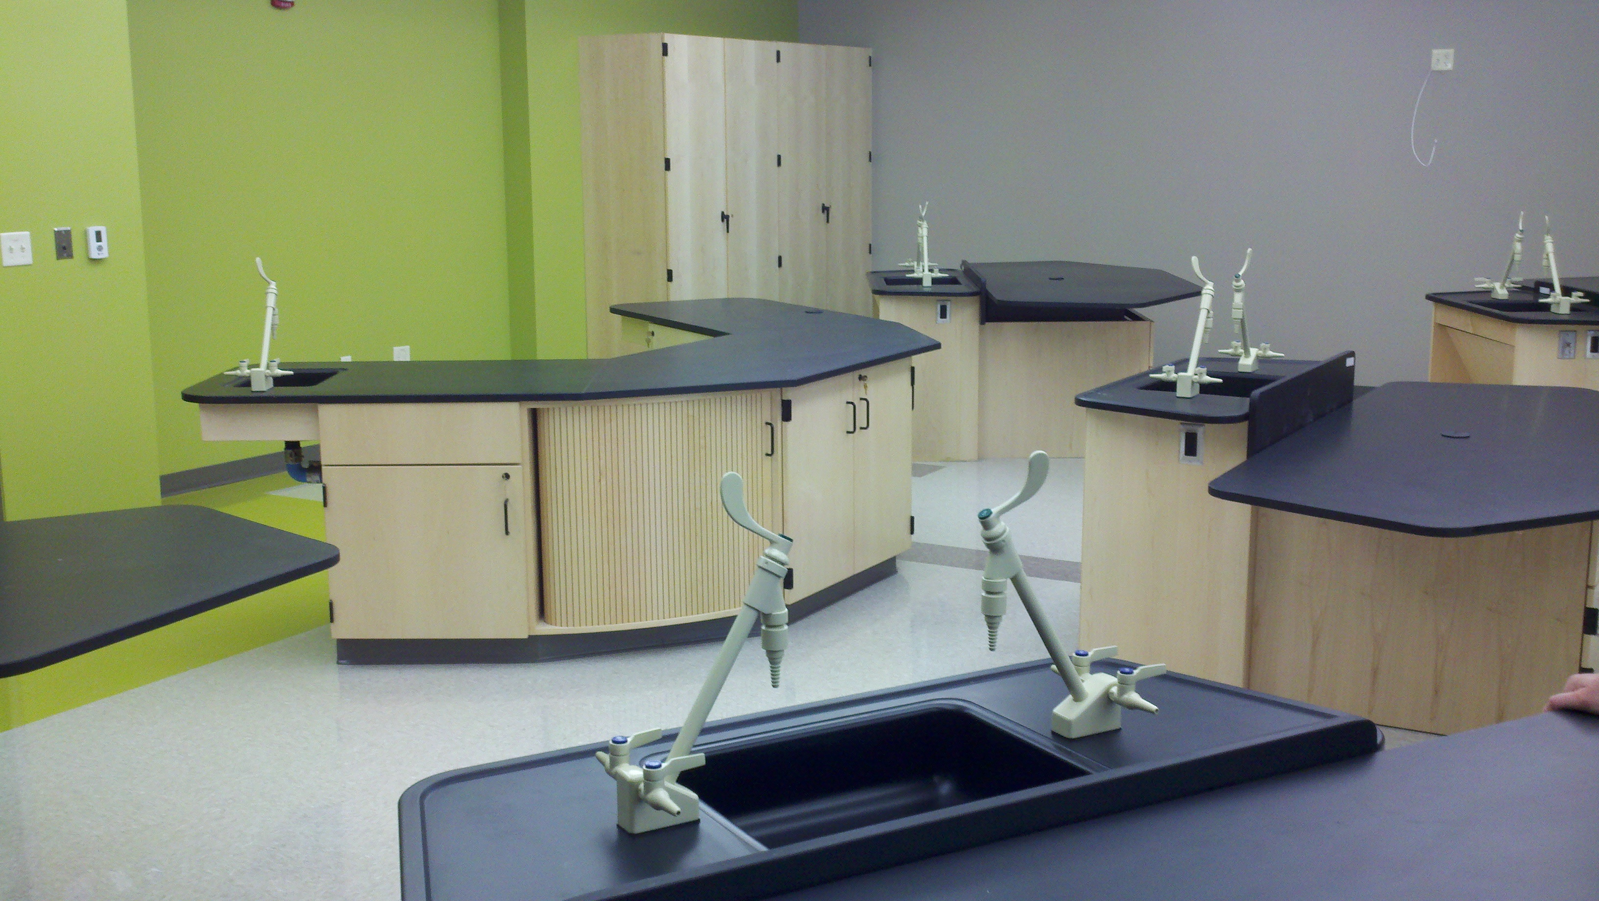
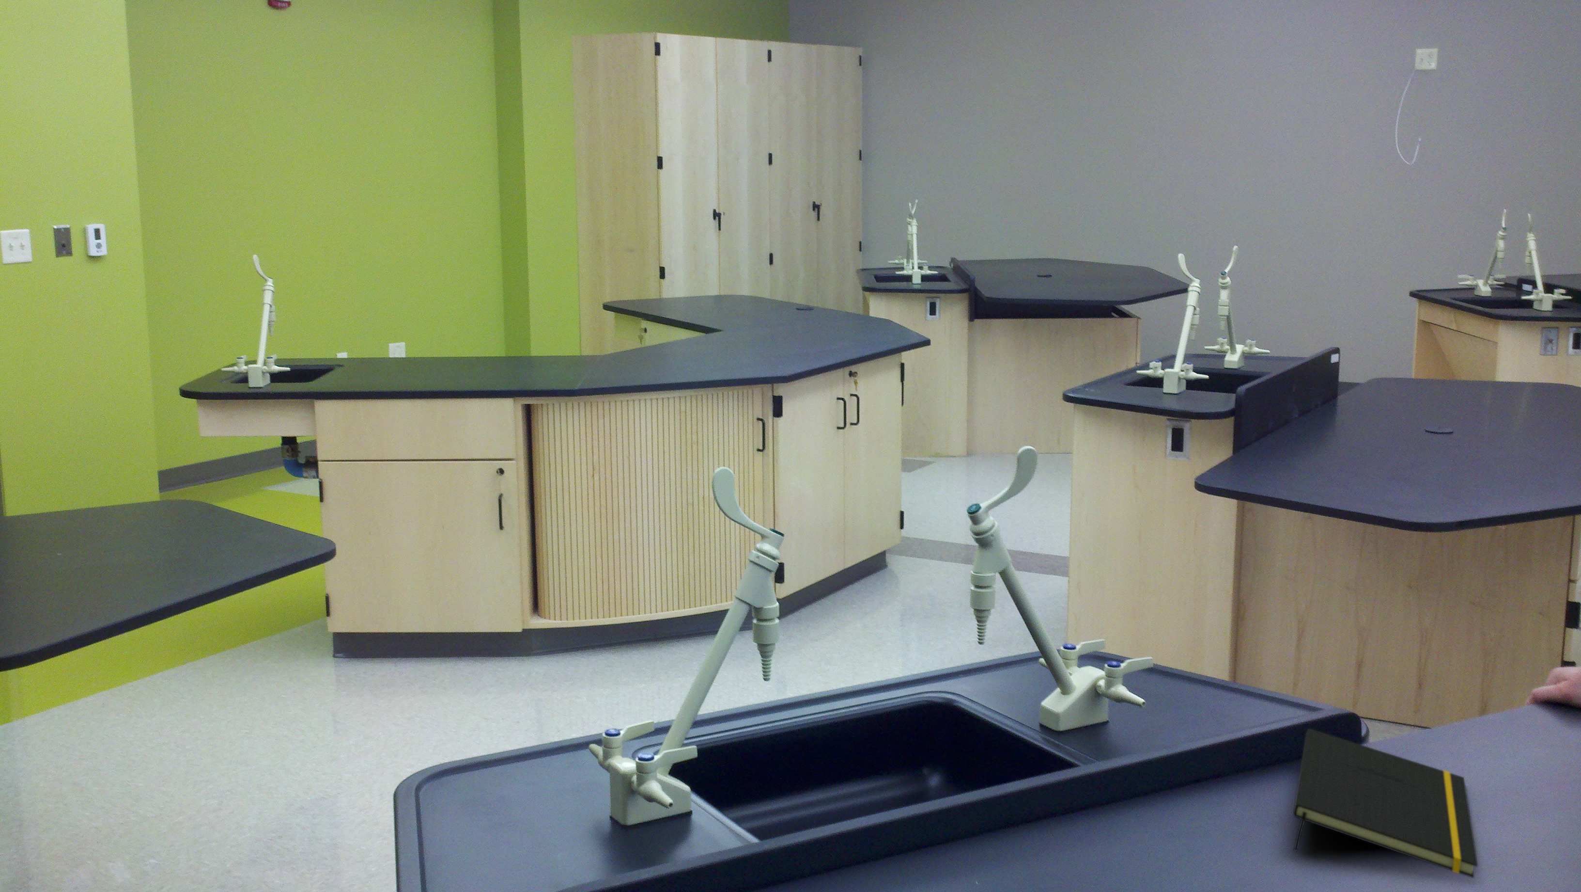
+ notepad [1293,728,1478,879]
